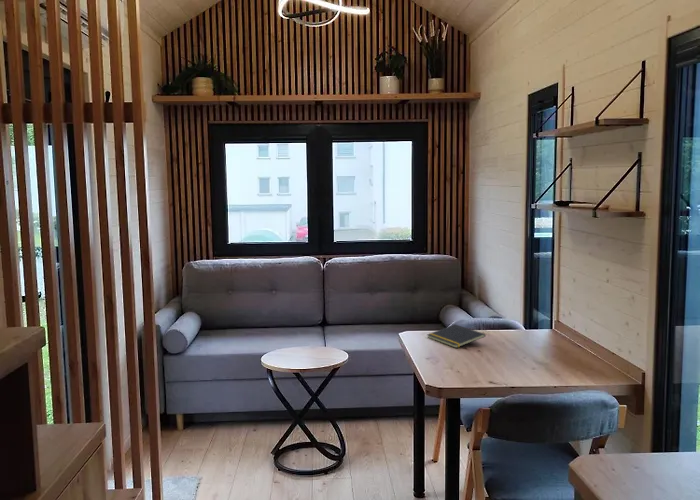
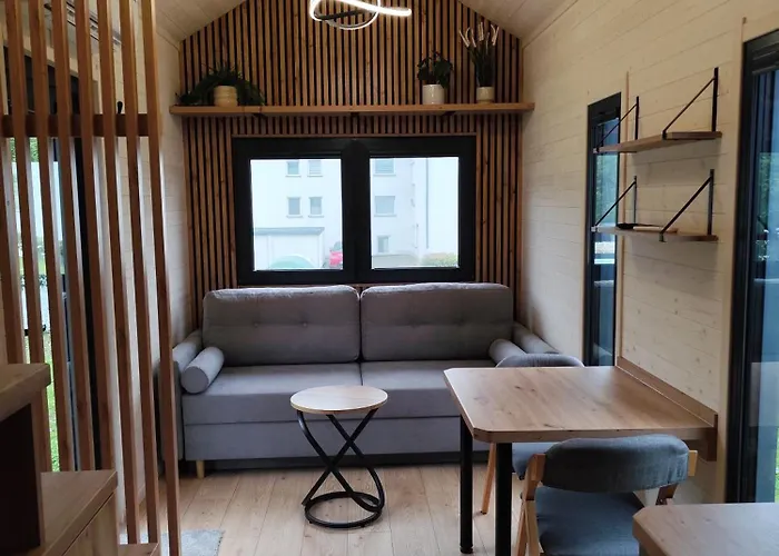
- notepad [426,323,486,349]
